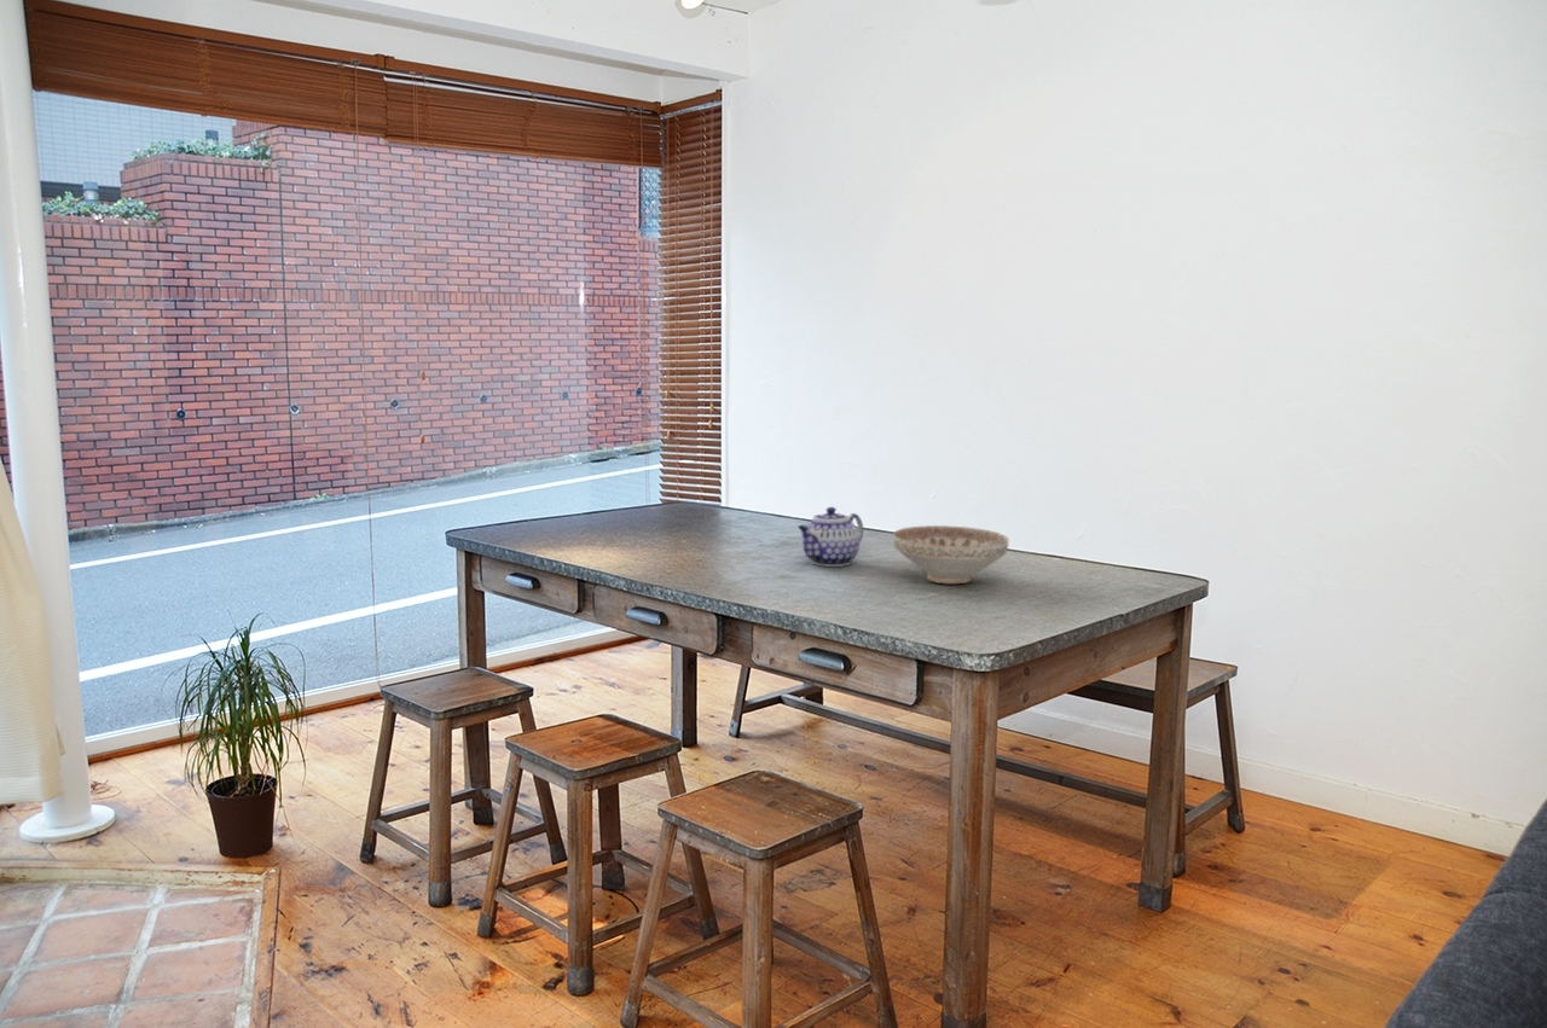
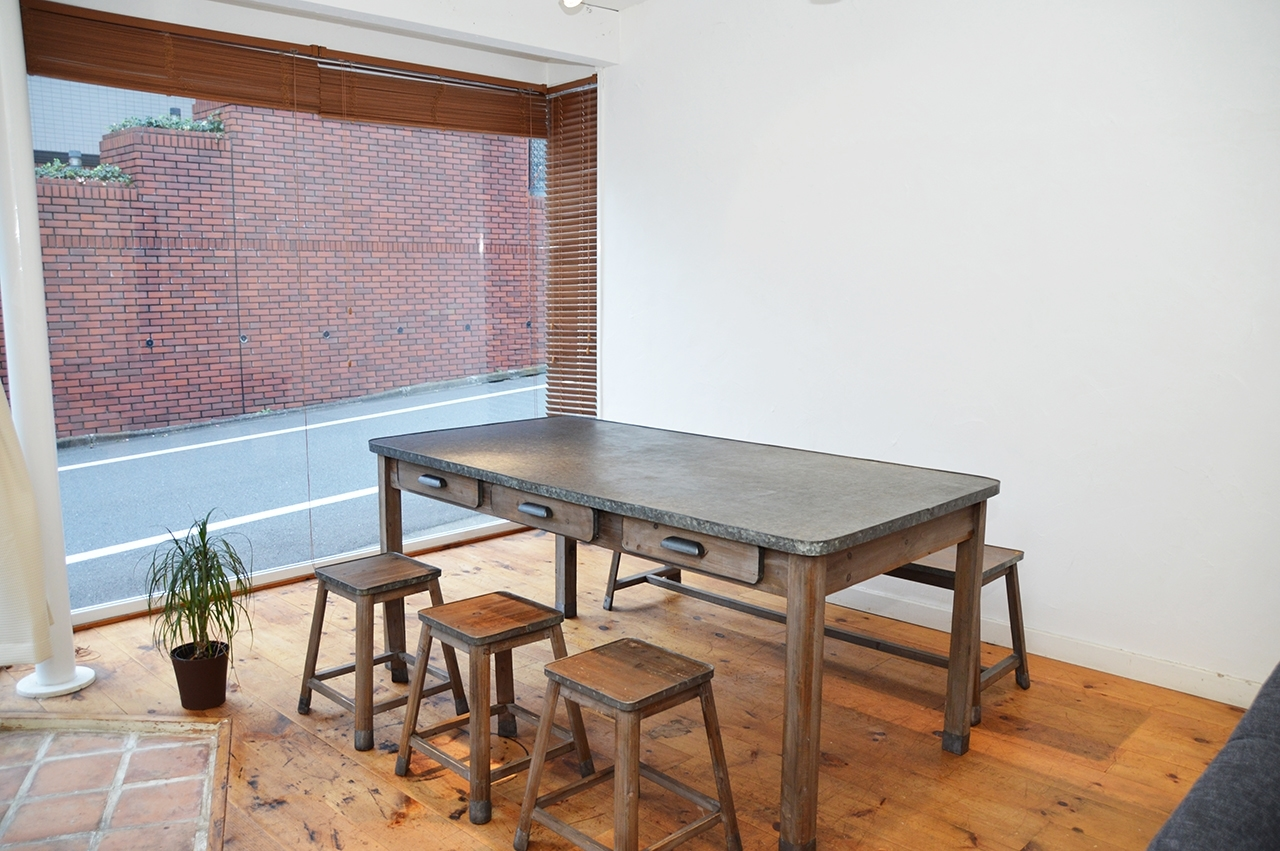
- teapot [796,506,864,568]
- decorative bowl [892,524,1010,585]
